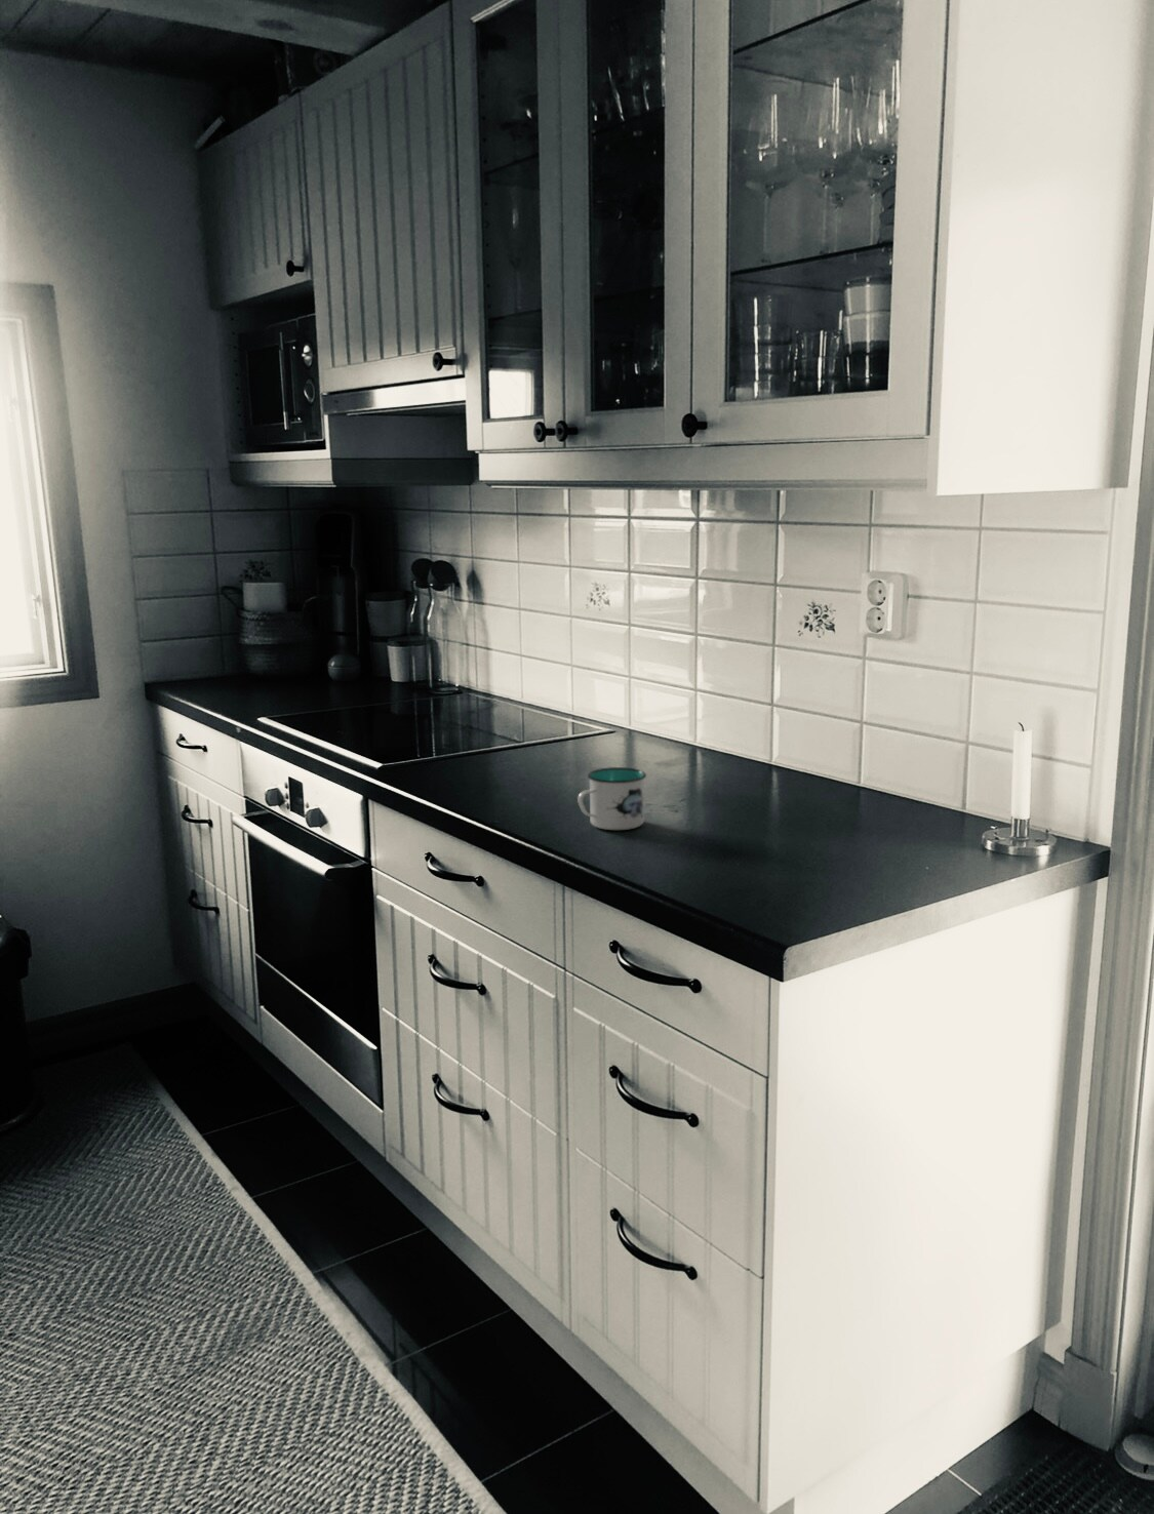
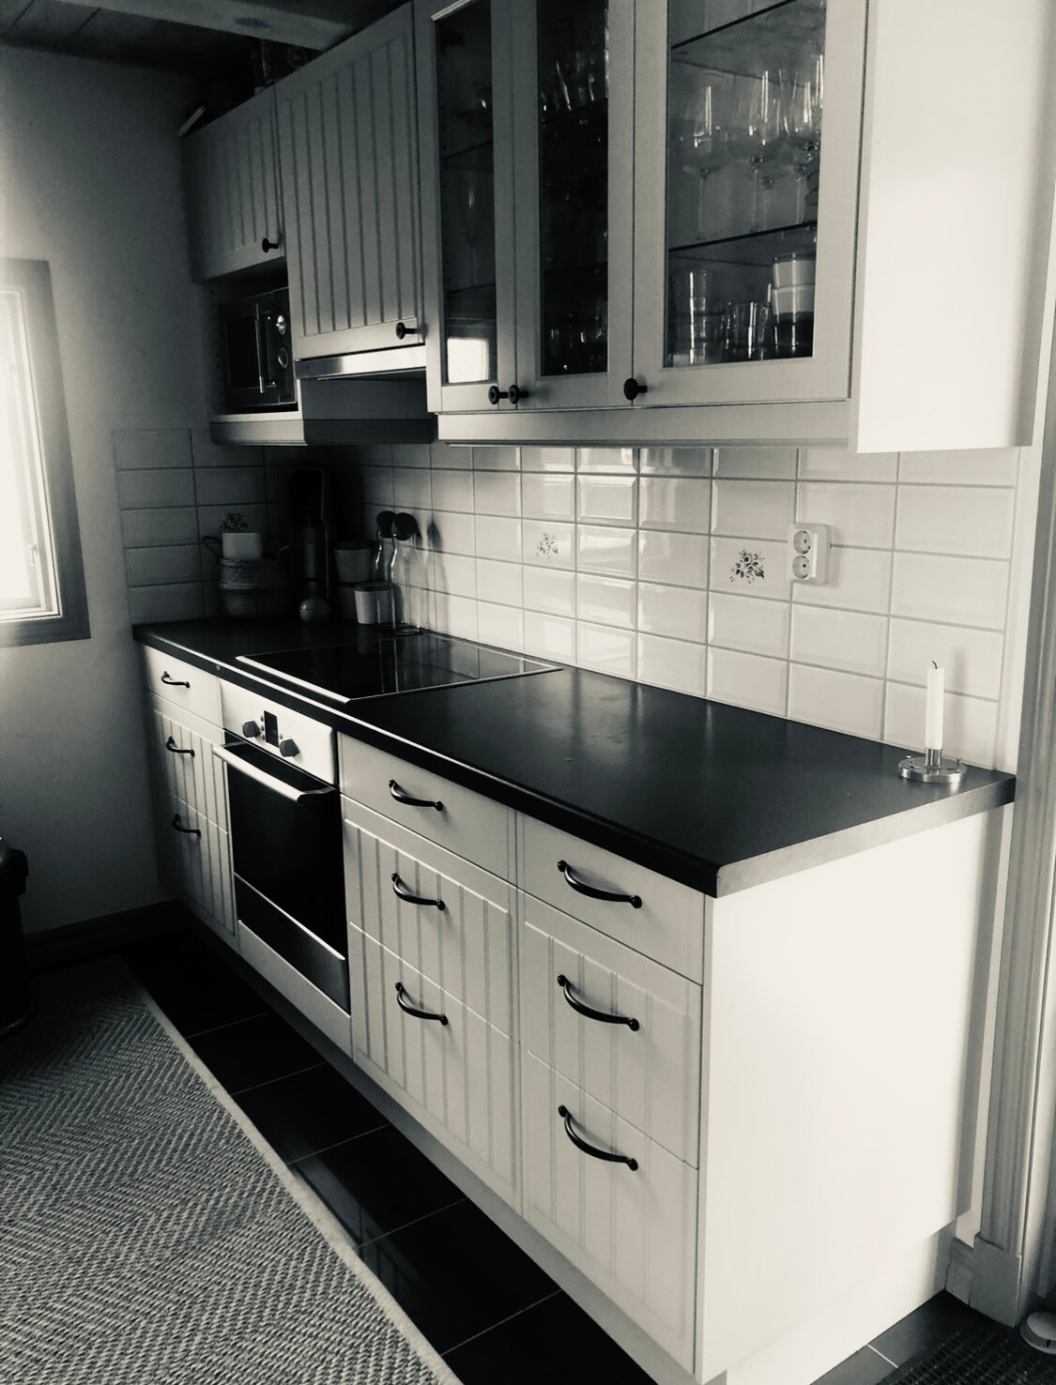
- mug [577,766,647,830]
